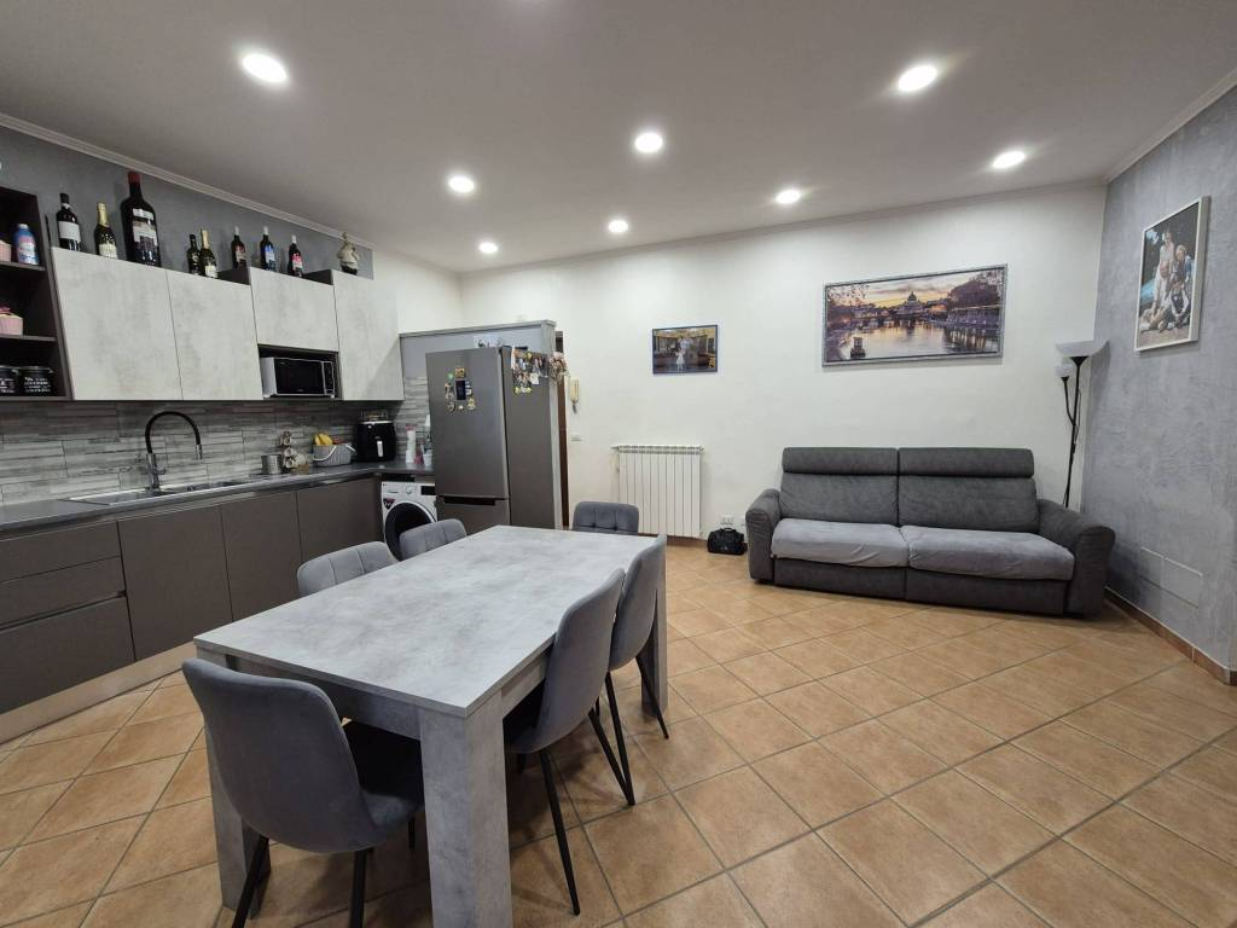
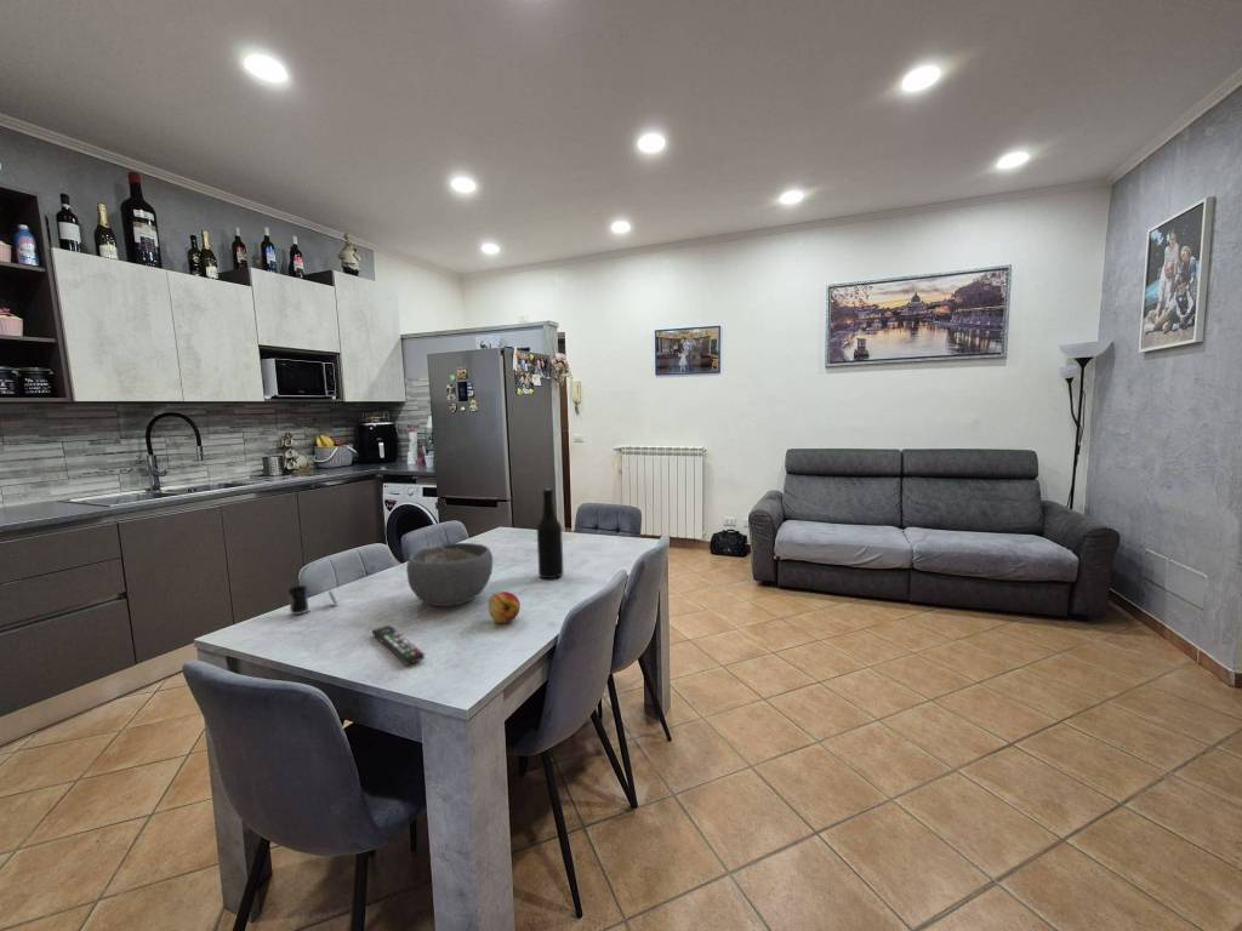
+ bowl [405,542,494,607]
+ fruit [488,590,522,624]
+ mug [287,584,340,616]
+ remote control [371,624,426,667]
+ bottle [536,487,564,579]
